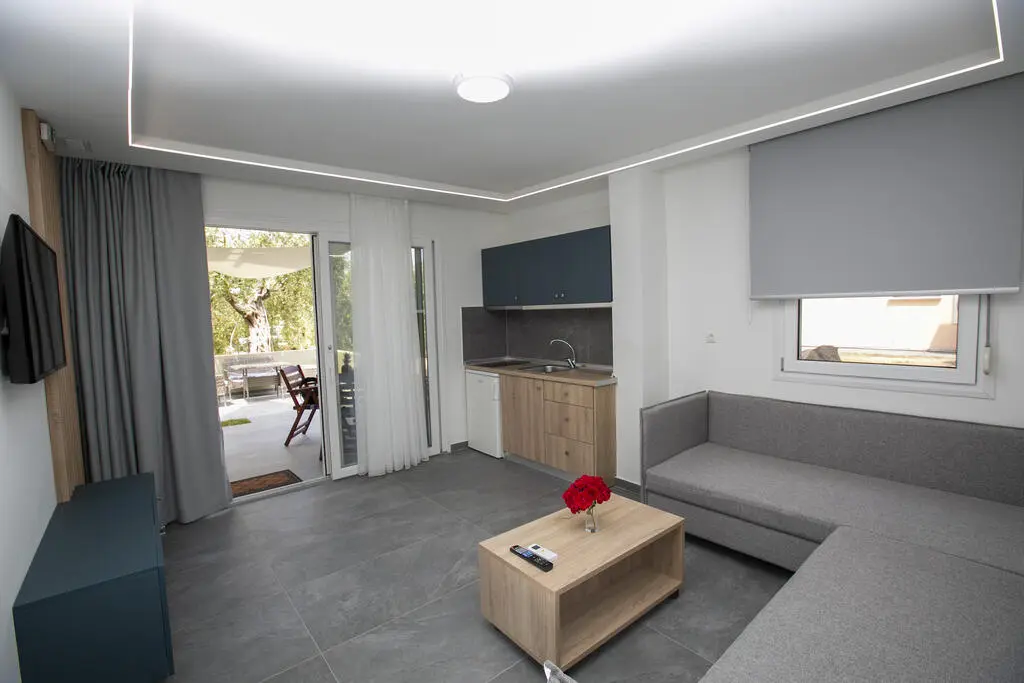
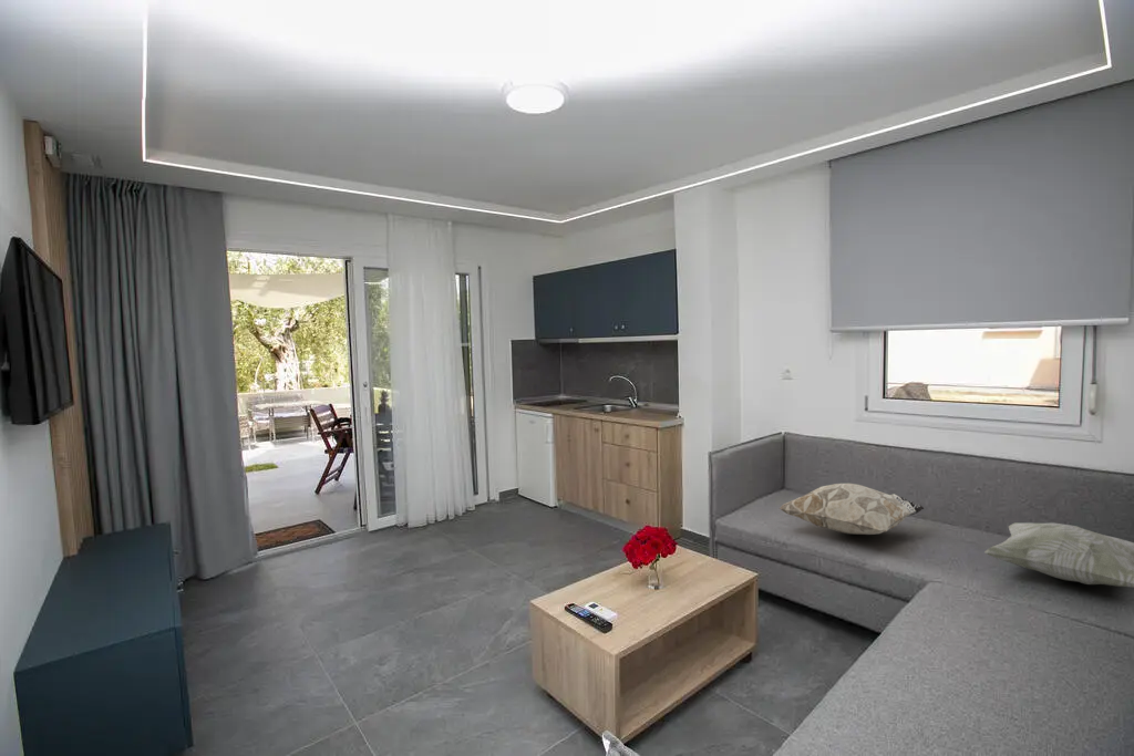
+ decorative pillow [983,521,1134,589]
+ decorative pillow [779,483,926,536]
